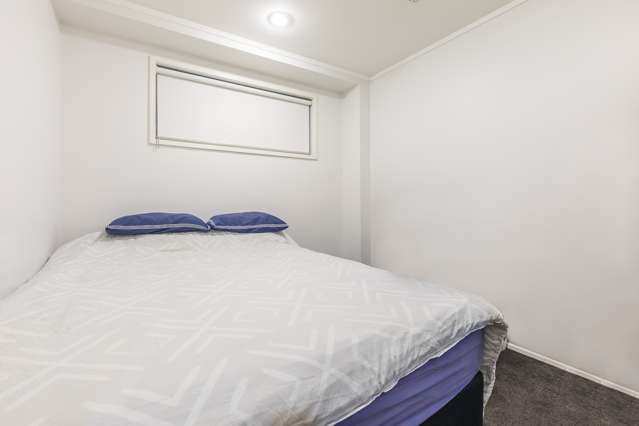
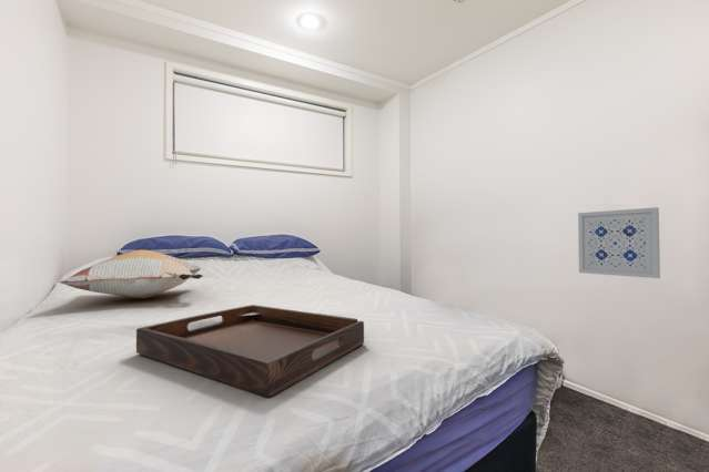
+ wall art [577,206,661,279]
+ serving tray [135,304,365,398]
+ decorative pillow [58,248,204,299]
